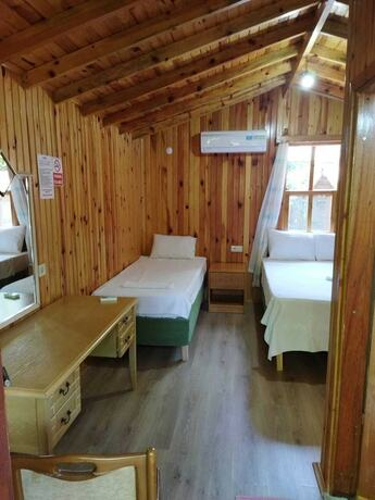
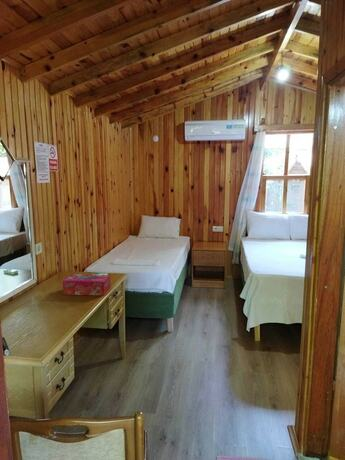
+ tissue box [61,273,111,297]
